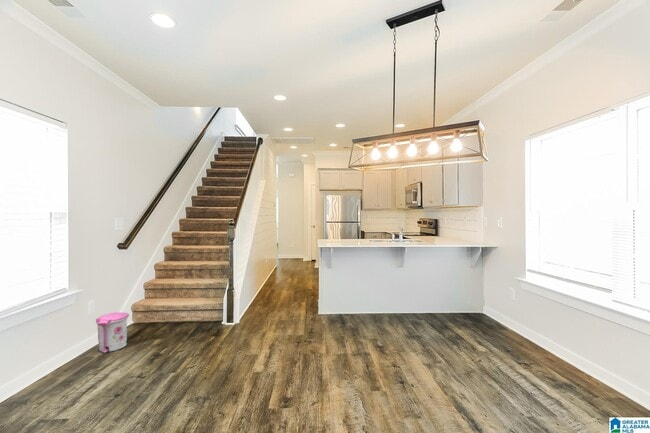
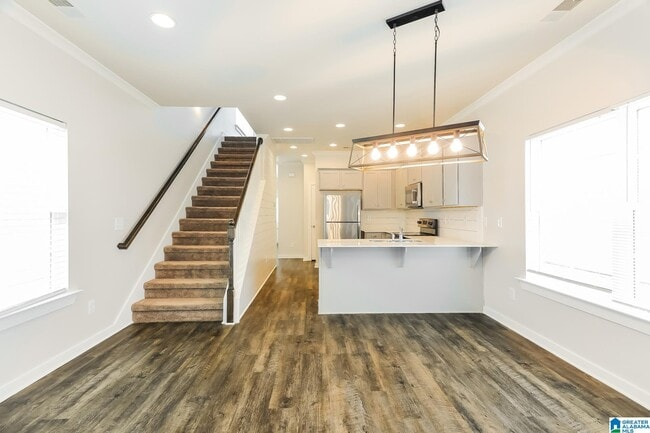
- trash can [95,311,130,355]
